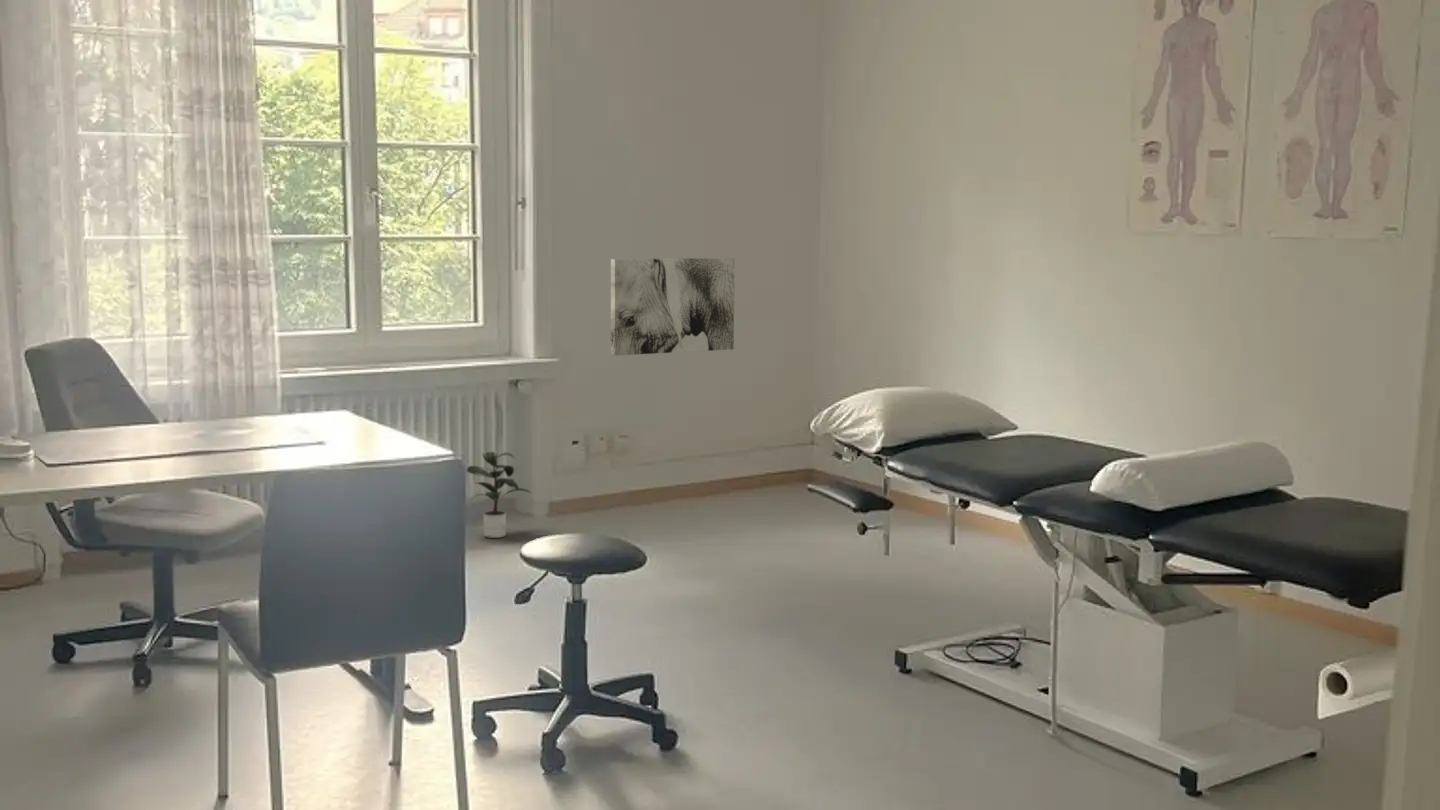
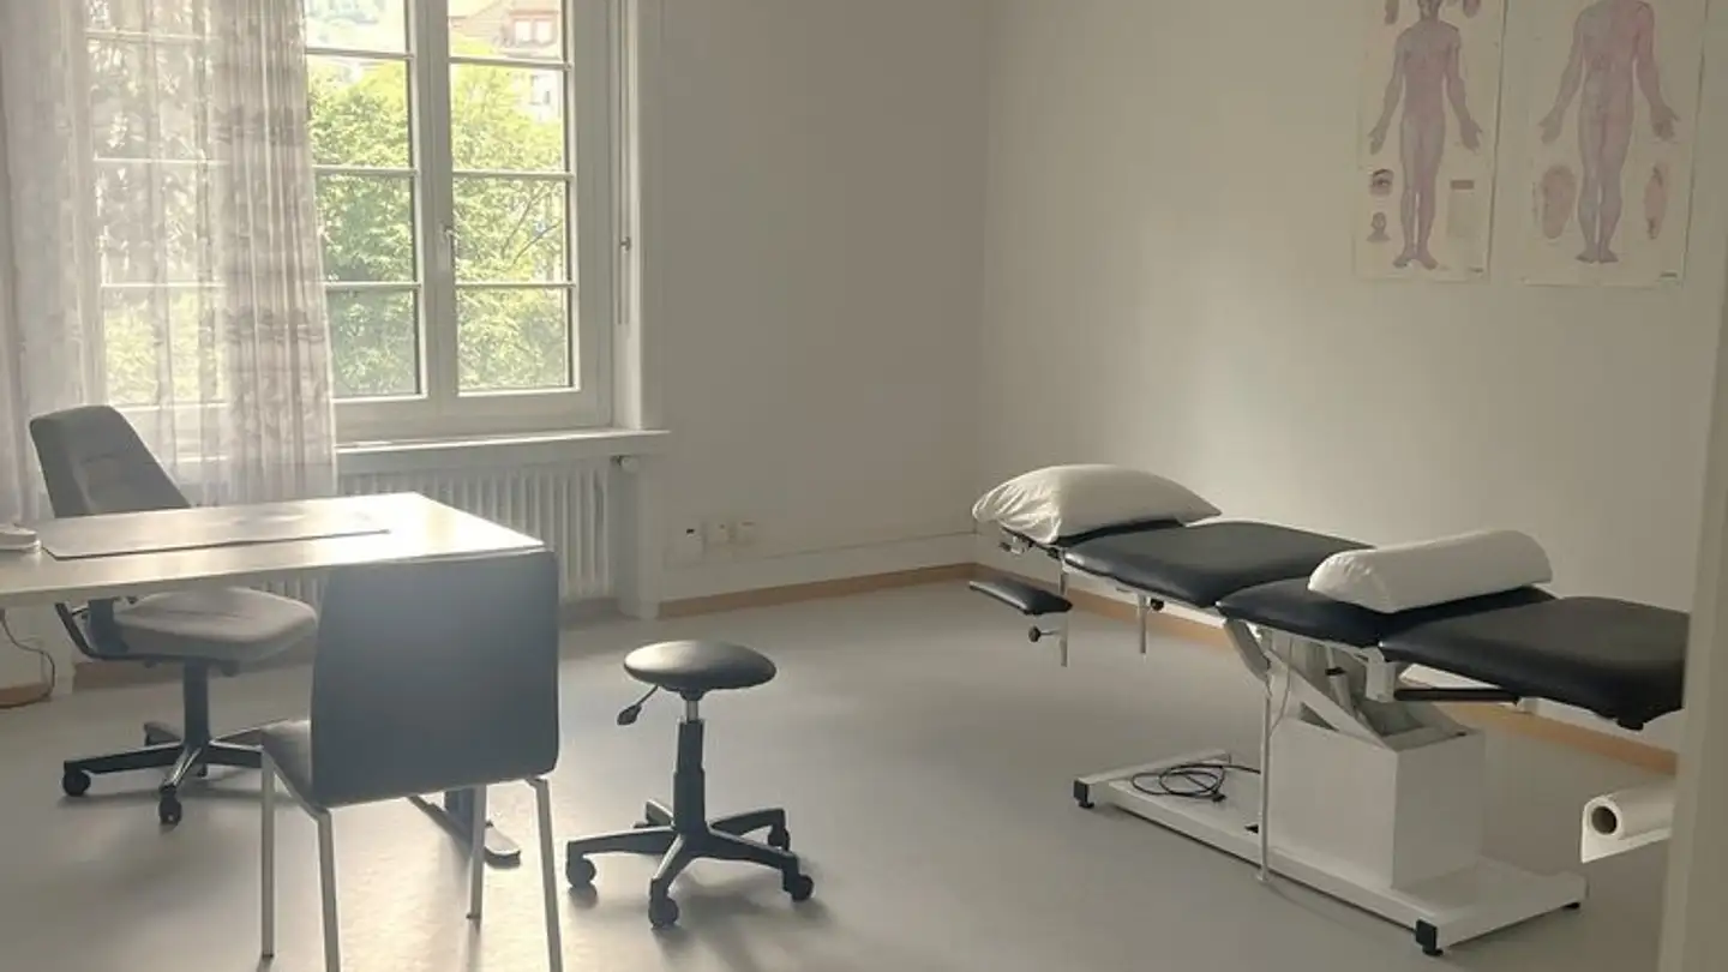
- potted plant [466,450,533,539]
- wall art [610,257,736,357]
